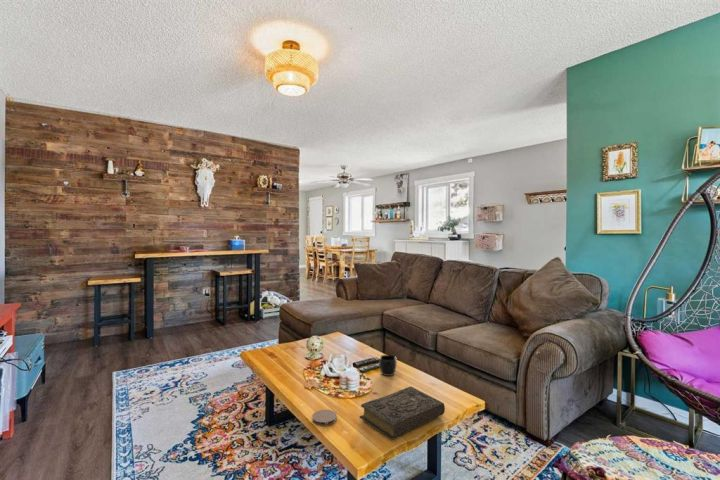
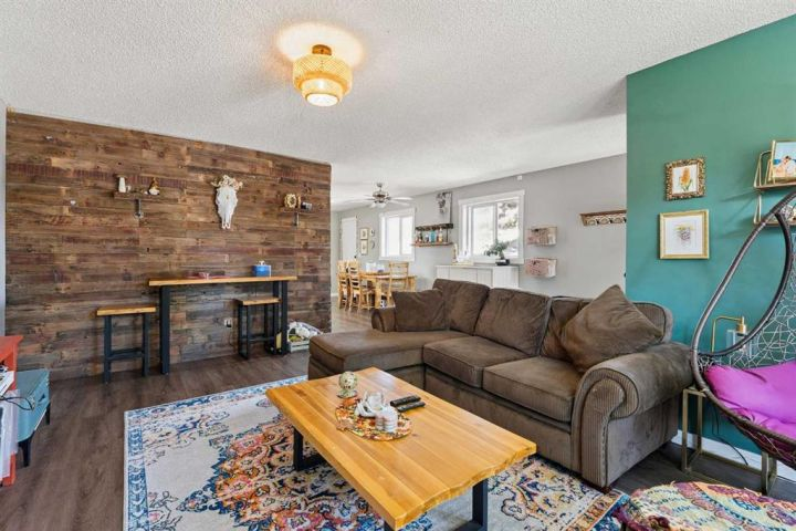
- mug [378,354,398,377]
- coaster [311,409,338,427]
- book [359,385,446,440]
